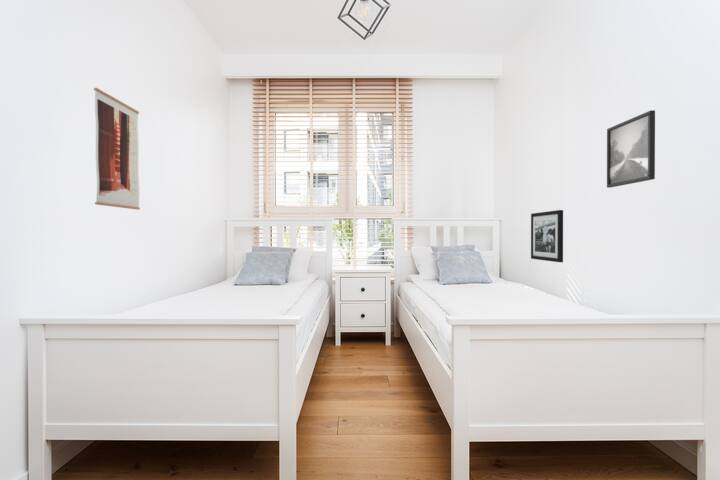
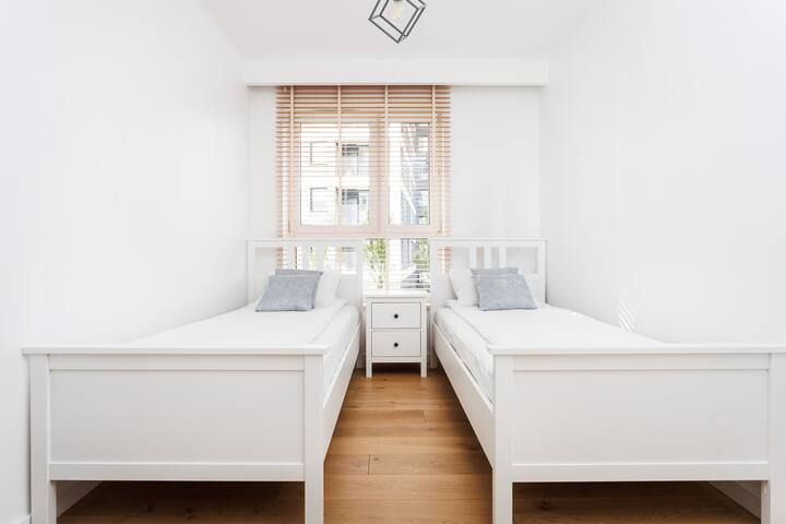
- picture frame [530,209,564,263]
- wall art [93,87,141,211]
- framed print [606,109,656,189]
